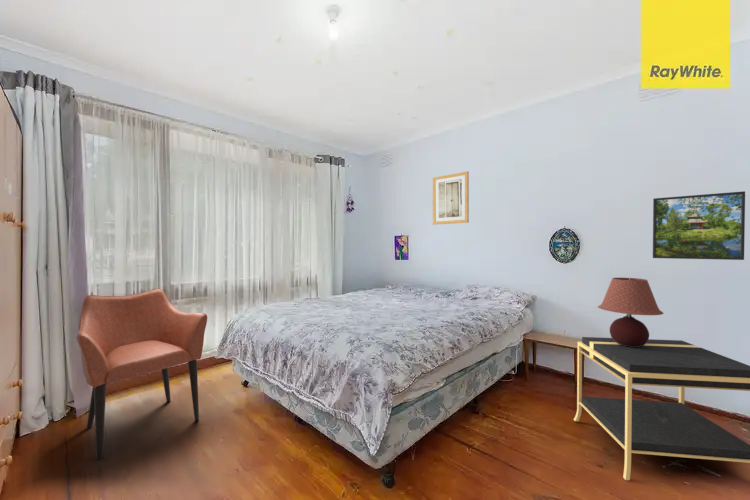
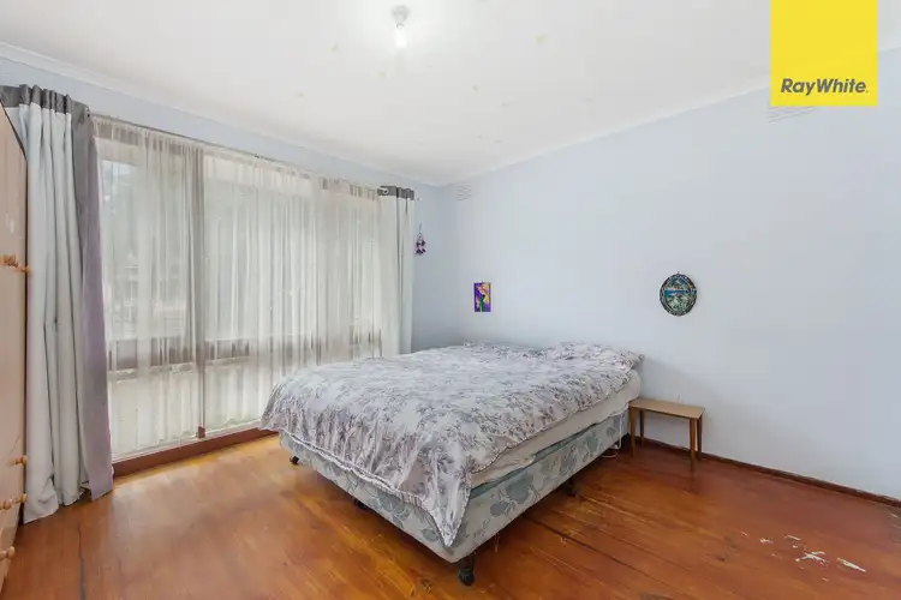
- armchair [76,288,208,462]
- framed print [652,190,746,261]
- nightstand [573,336,750,482]
- wall art [432,171,470,225]
- table lamp [597,277,665,347]
